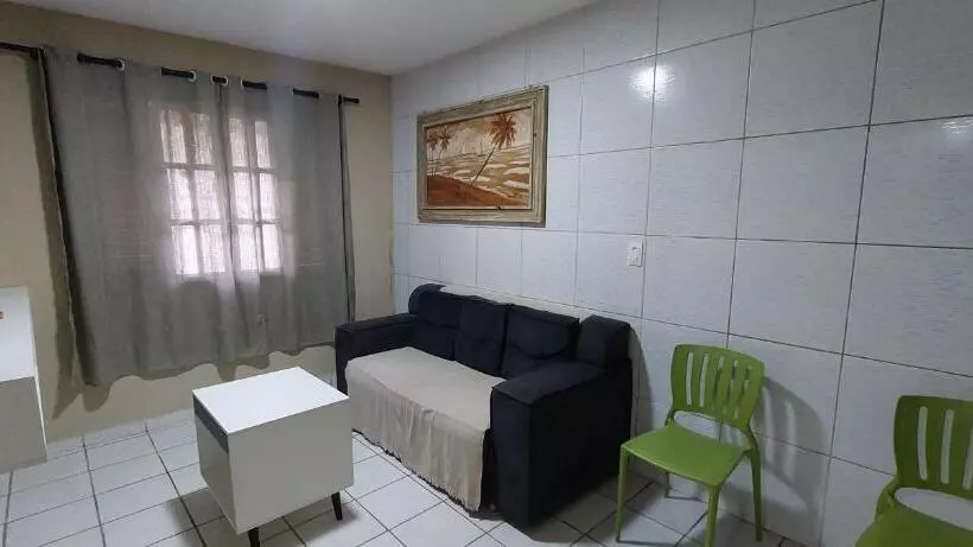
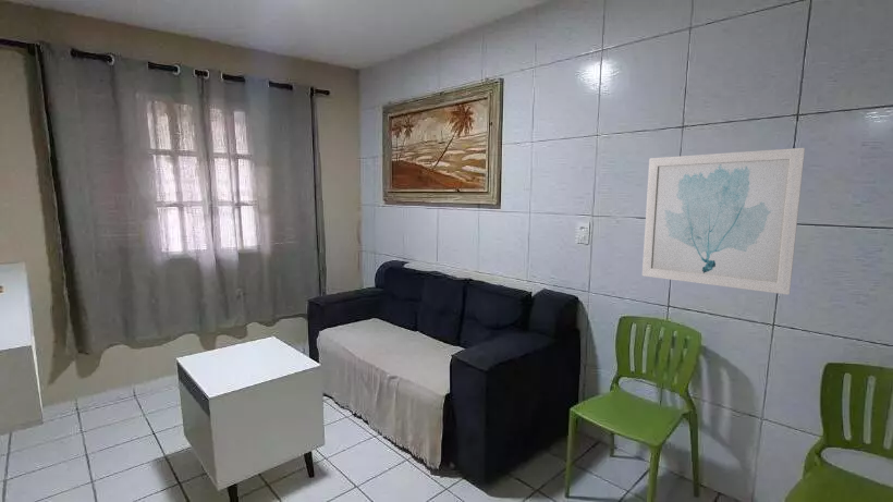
+ wall art [641,147,806,296]
